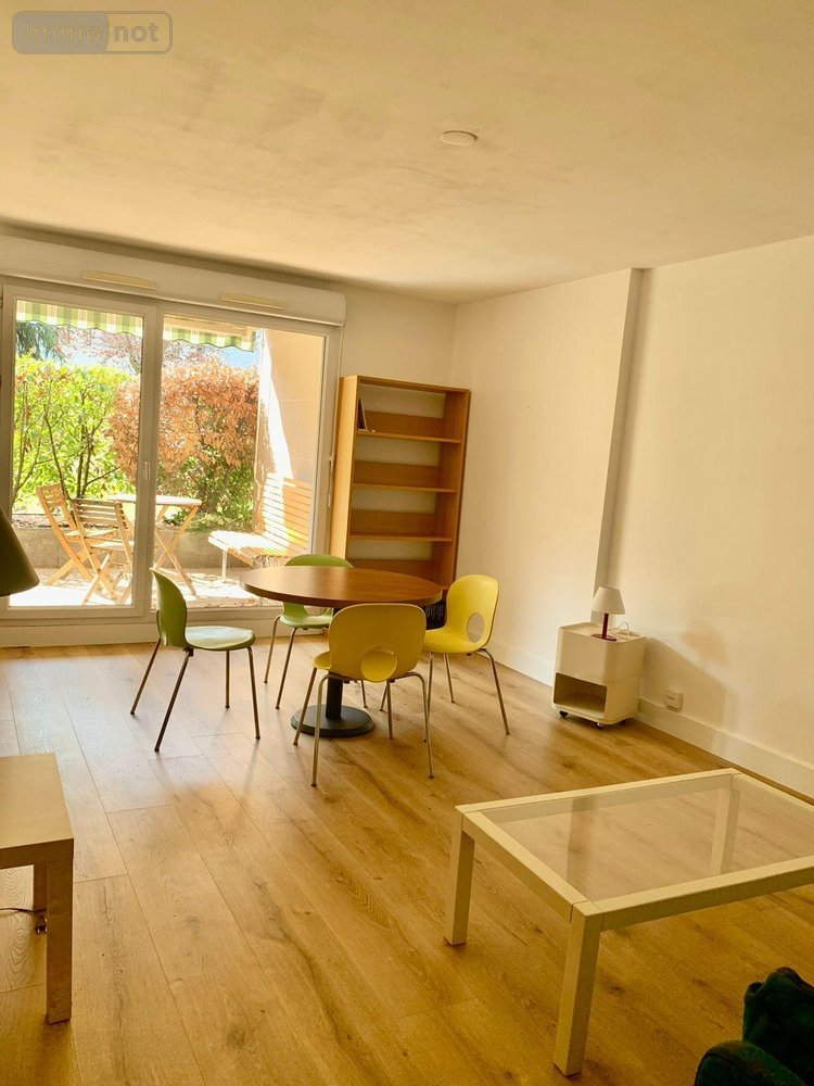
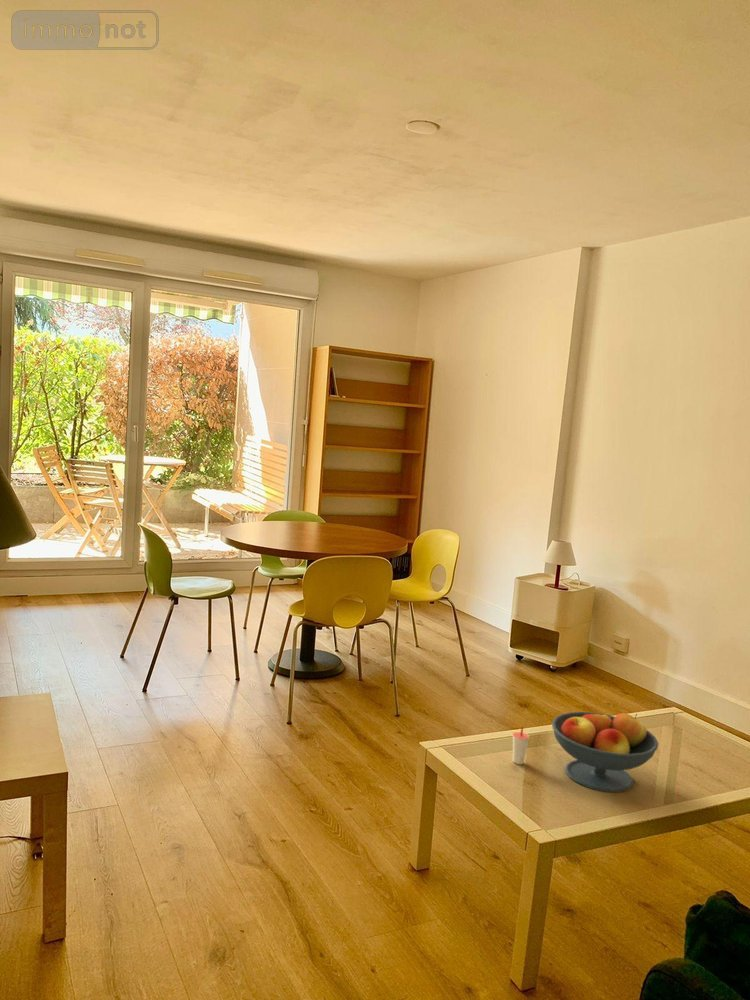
+ fruit bowl [551,708,659,793]
+ cup [512,726,530,765]
